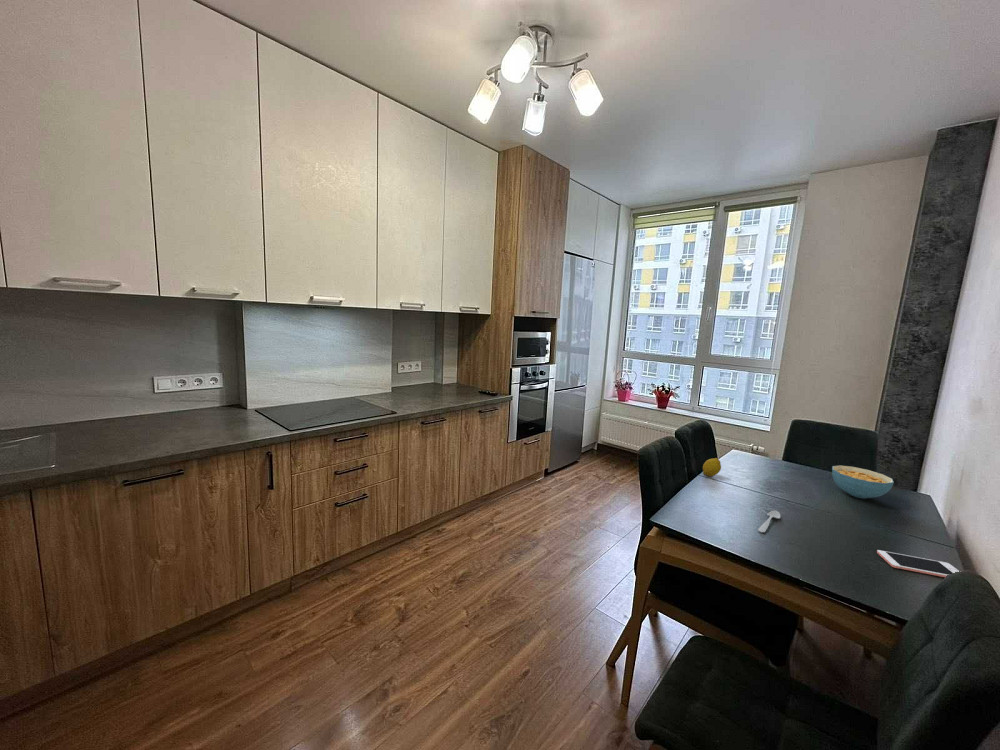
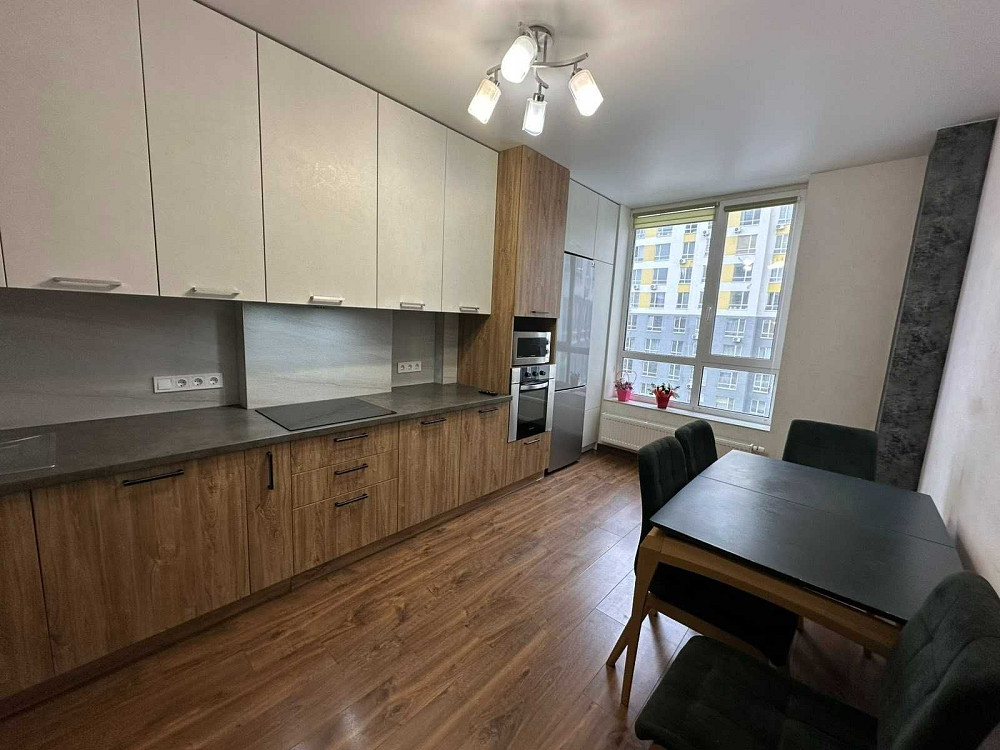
- spoon [757,510,782,533]
- cereal bowl [831,465,895,500]
- cell phone [876,549,960,578]
- fruit [702,457,722,477]
